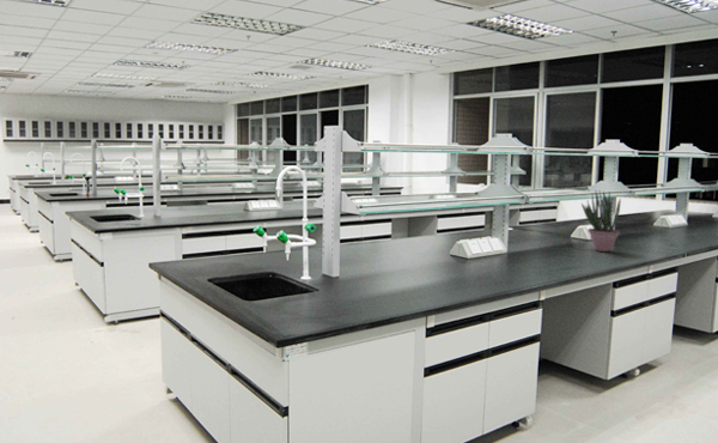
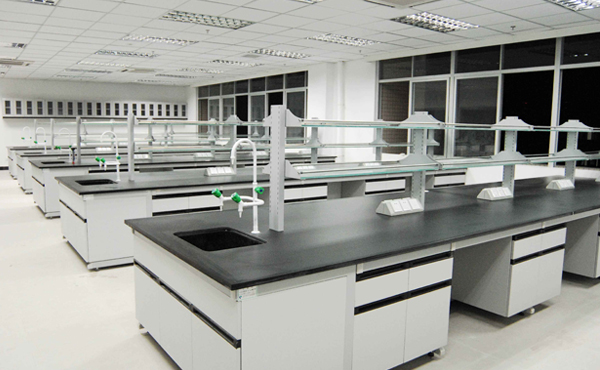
- potted plant [580,190,622,253]
